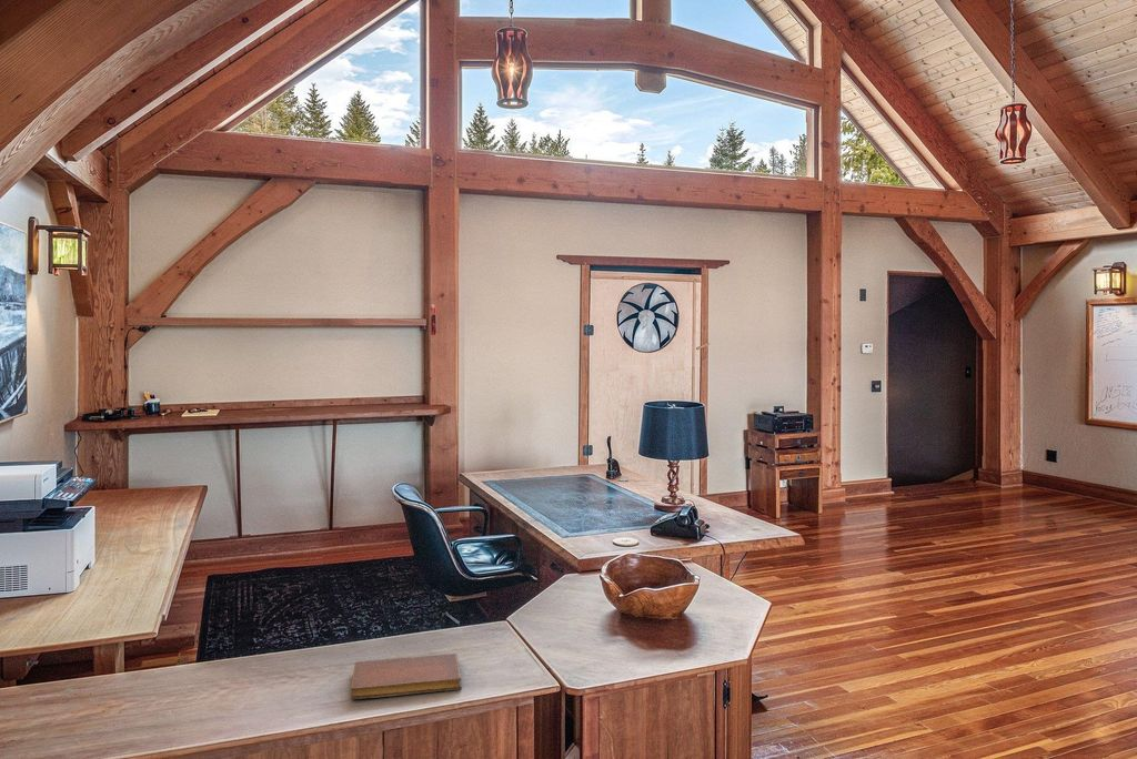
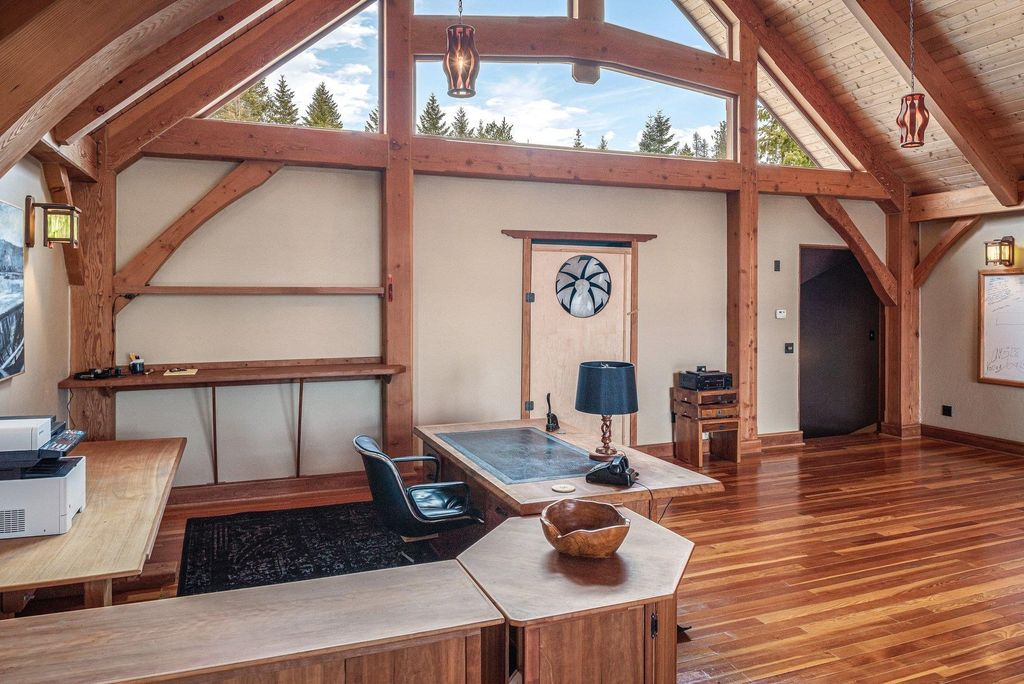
- notebook [350,652,463,700]
